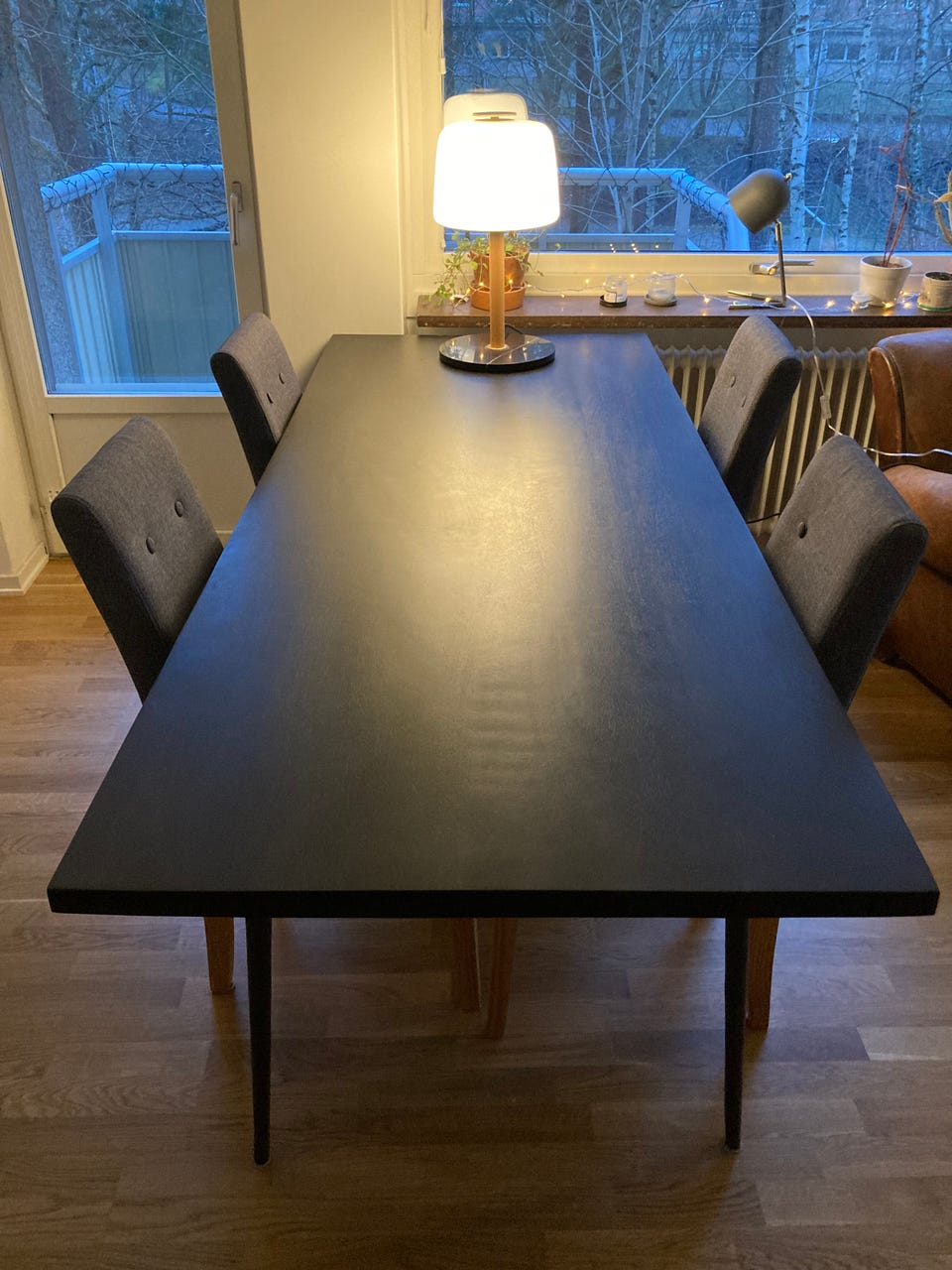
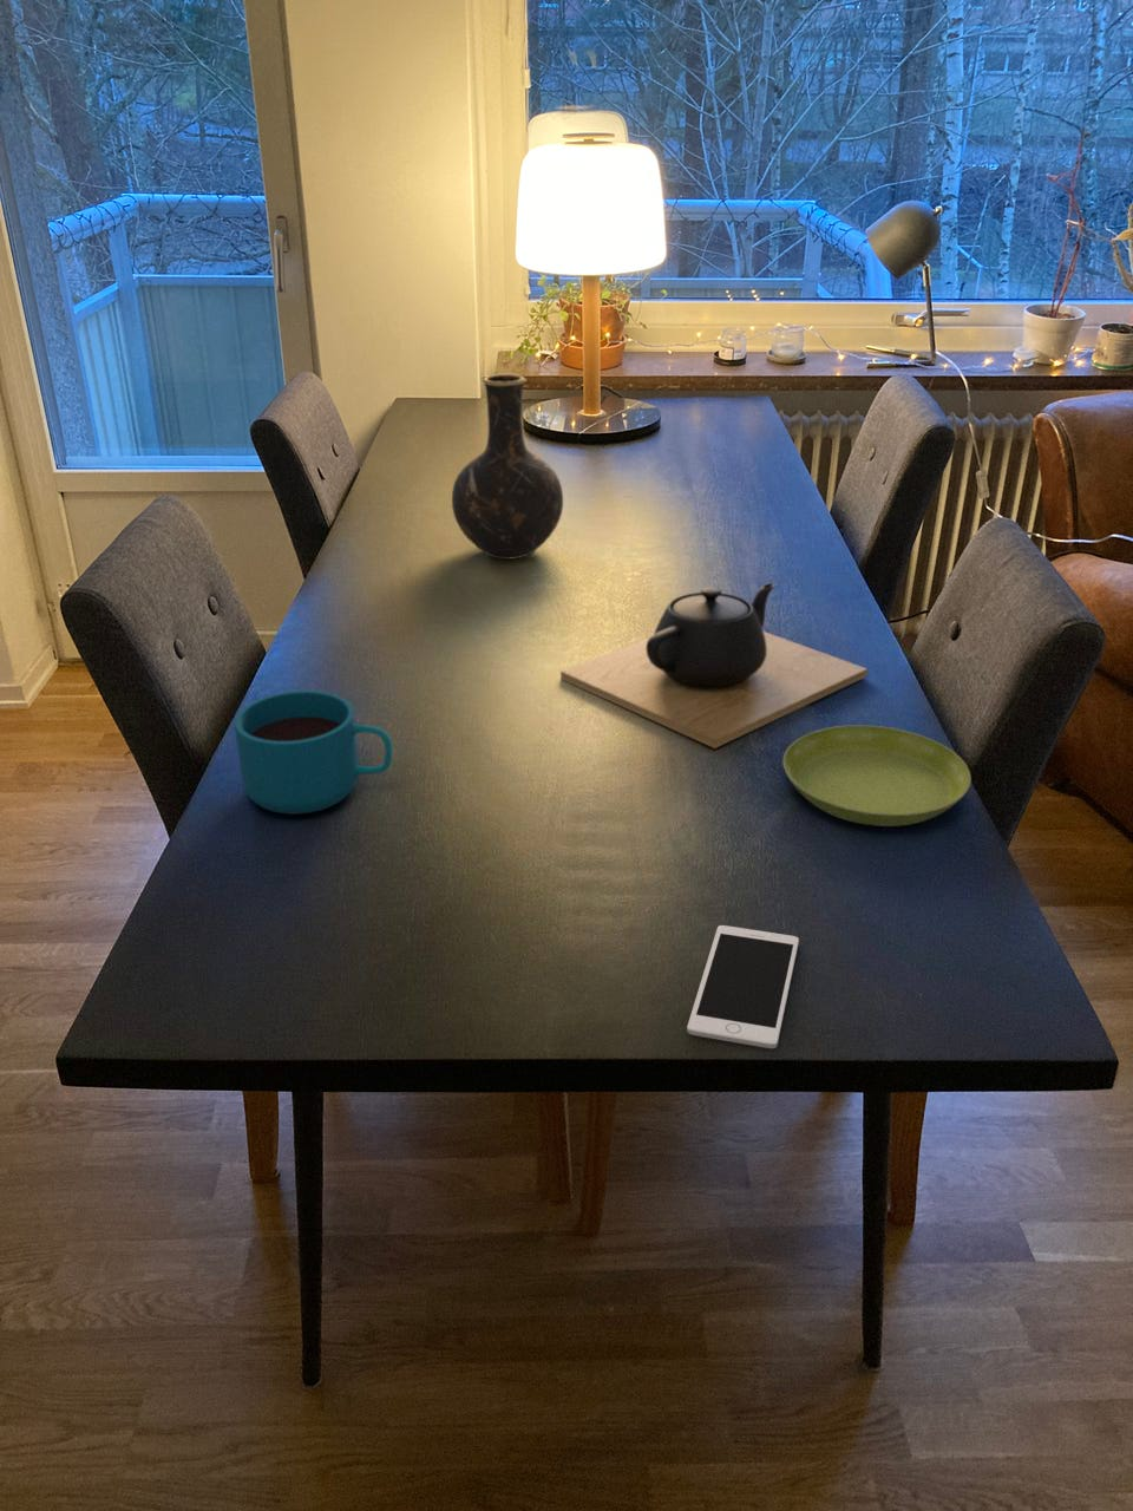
+ teapot [559,582,869,750]
+ cup [232,689,393,816]
+ vase [451,374,564,560]
+ cell phone [686,924,800,1049]
+ saucer [781,723,972,828]
